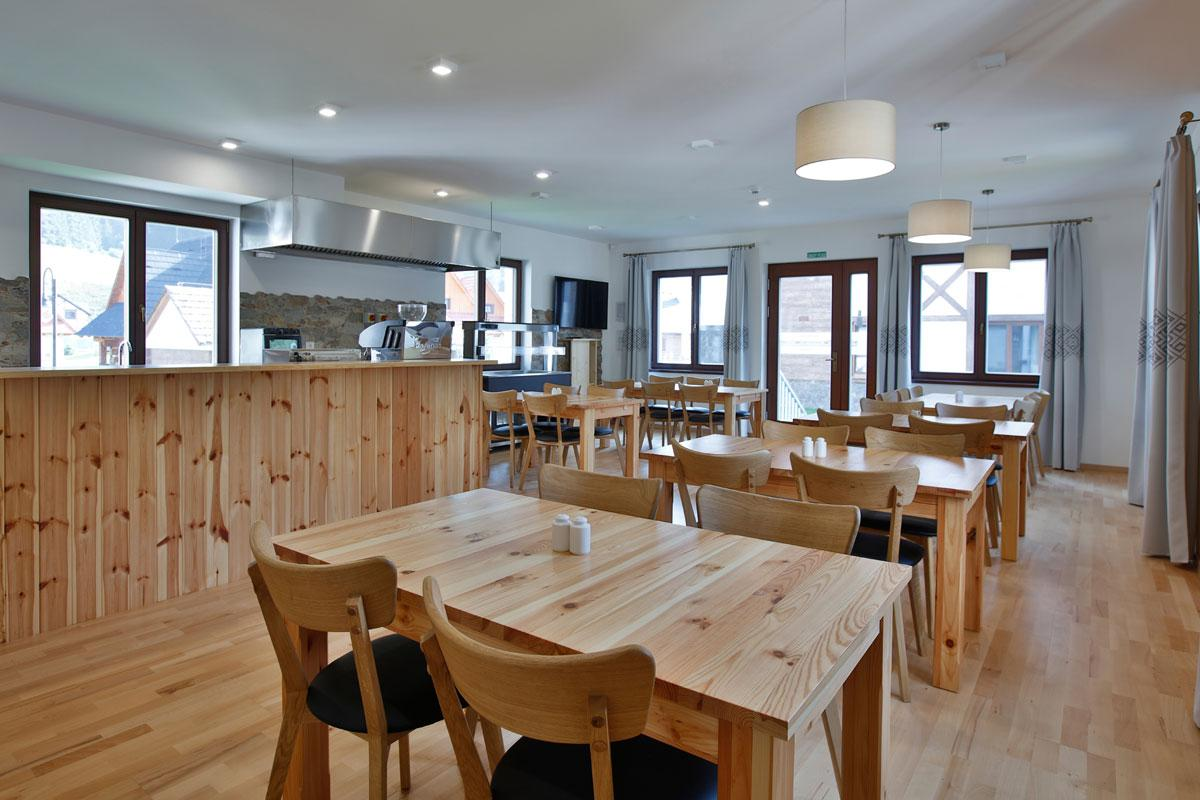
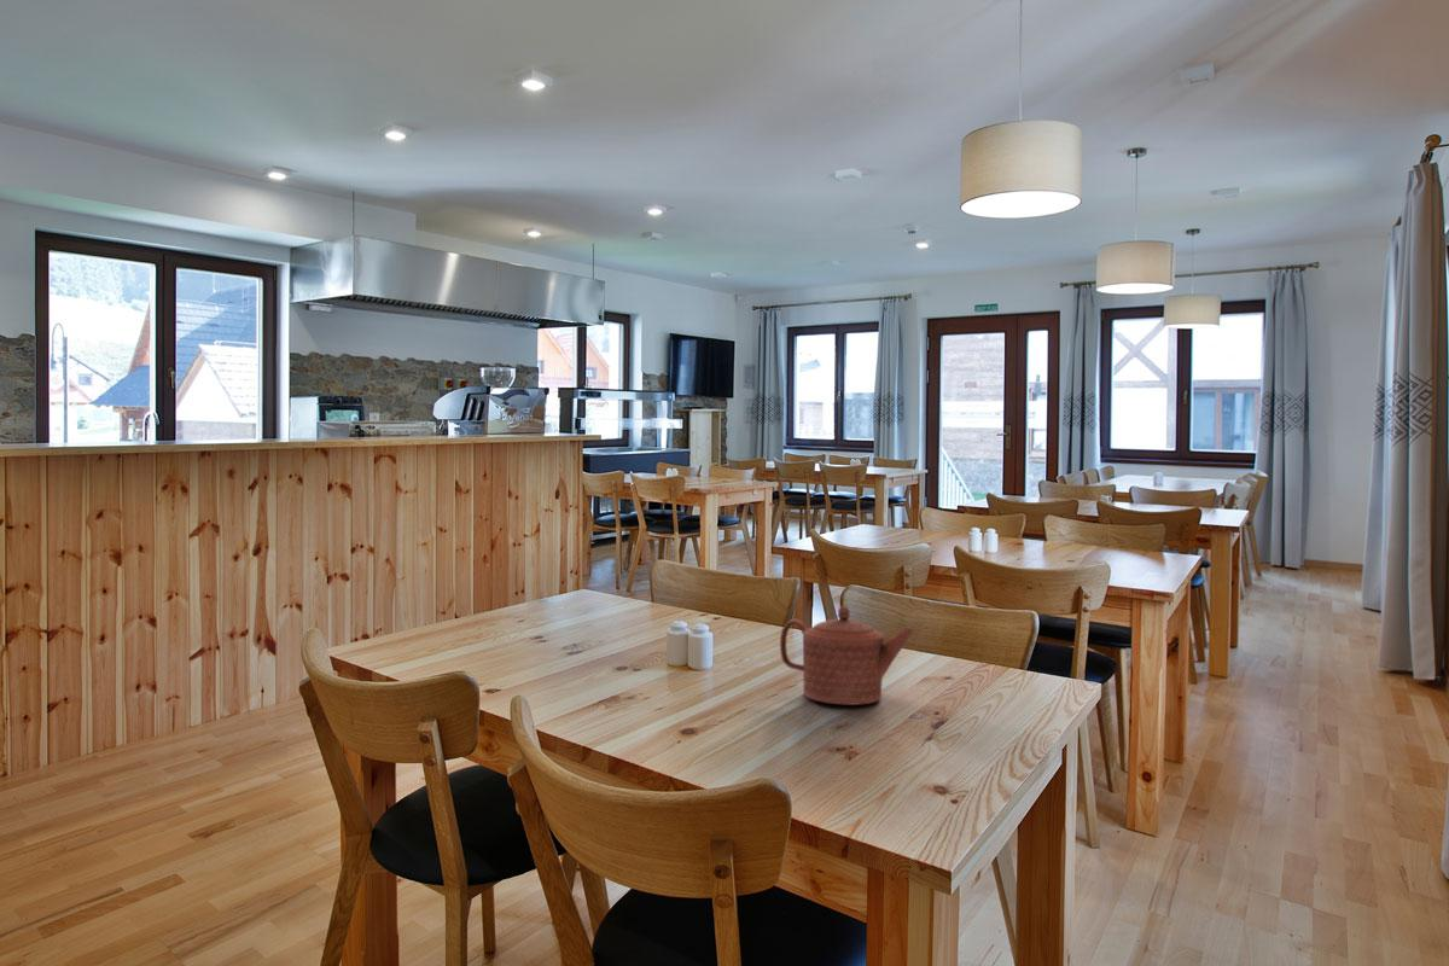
+ teapot [779,605,914,706]
